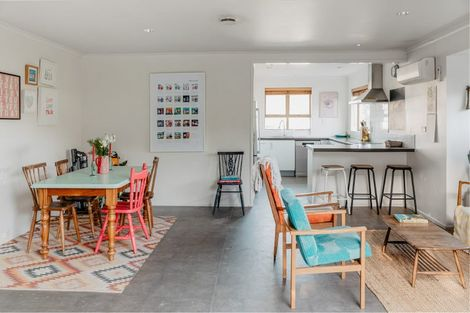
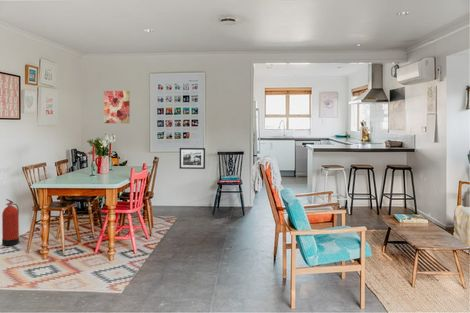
+ fire extinguisher [1,198,20,246]
+ picture frame [179,147,206,170]
+ wall art [103,90,131,124]
